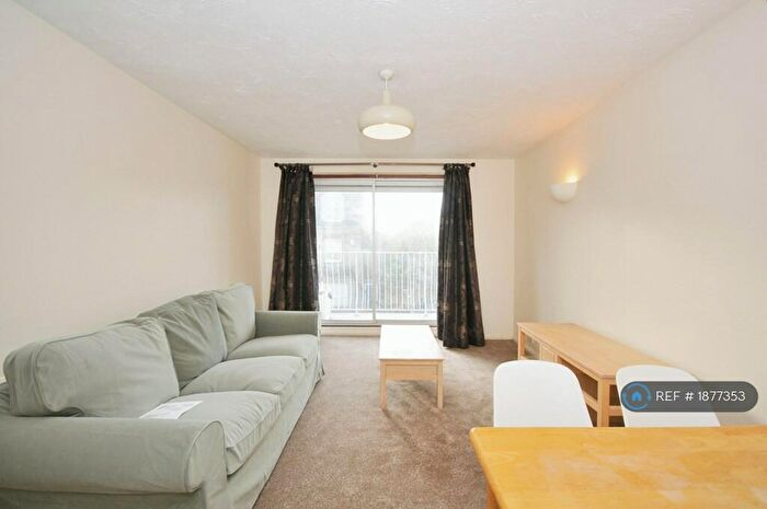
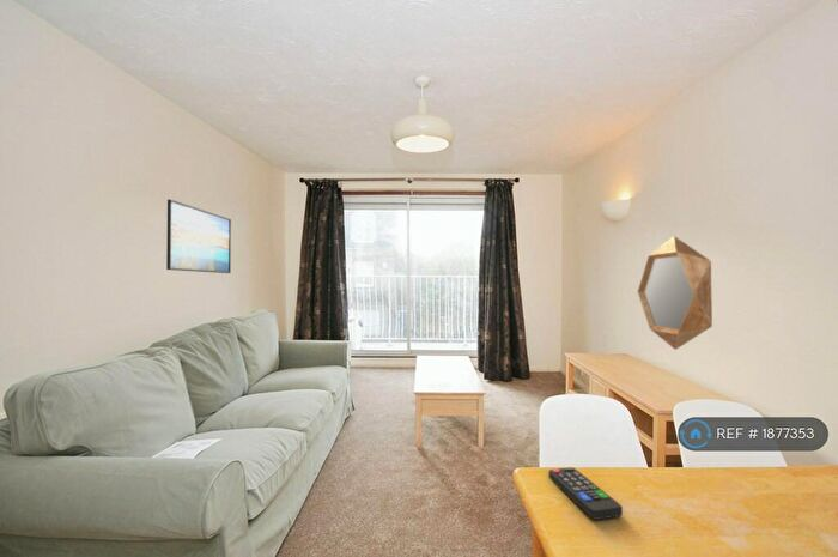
+ remote control [548,466,624,521]
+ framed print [165,198,232,274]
+ home mirror [637,235,713,351]
